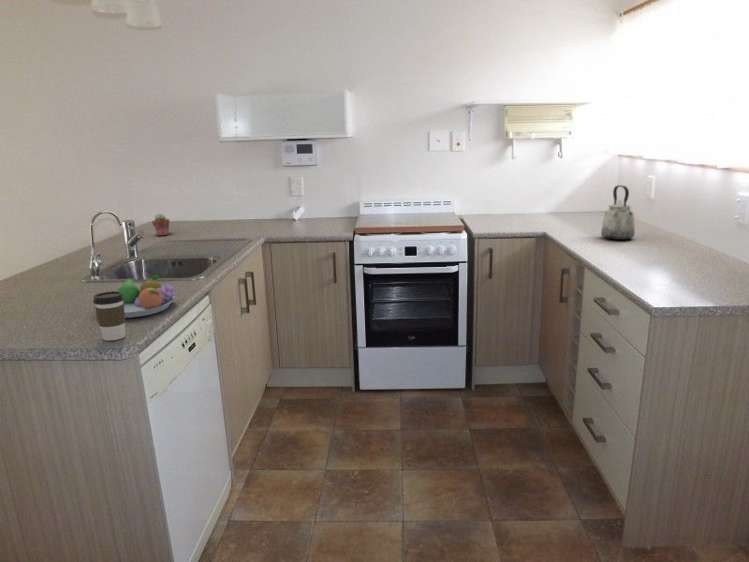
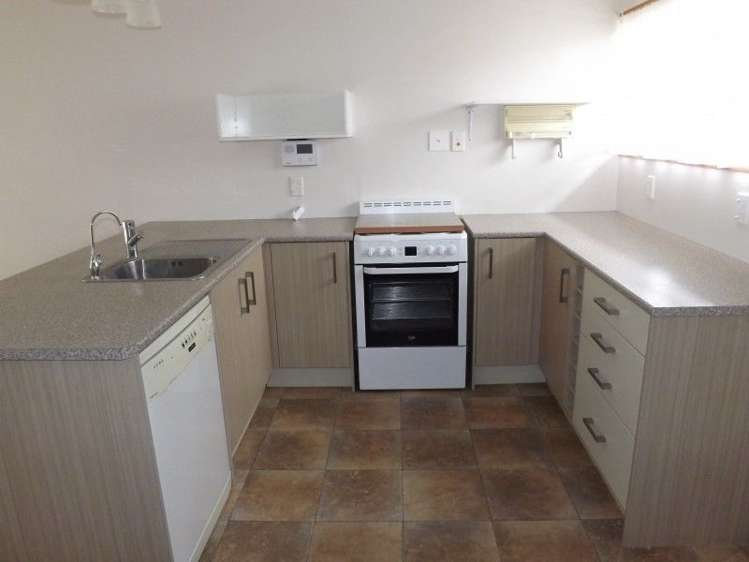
- kettle [600,184,636,241]
- potted succulent [151,213,171,237]
- coffee cup [92,290,126,342]
- fruit bowl [117,274,176,319]
